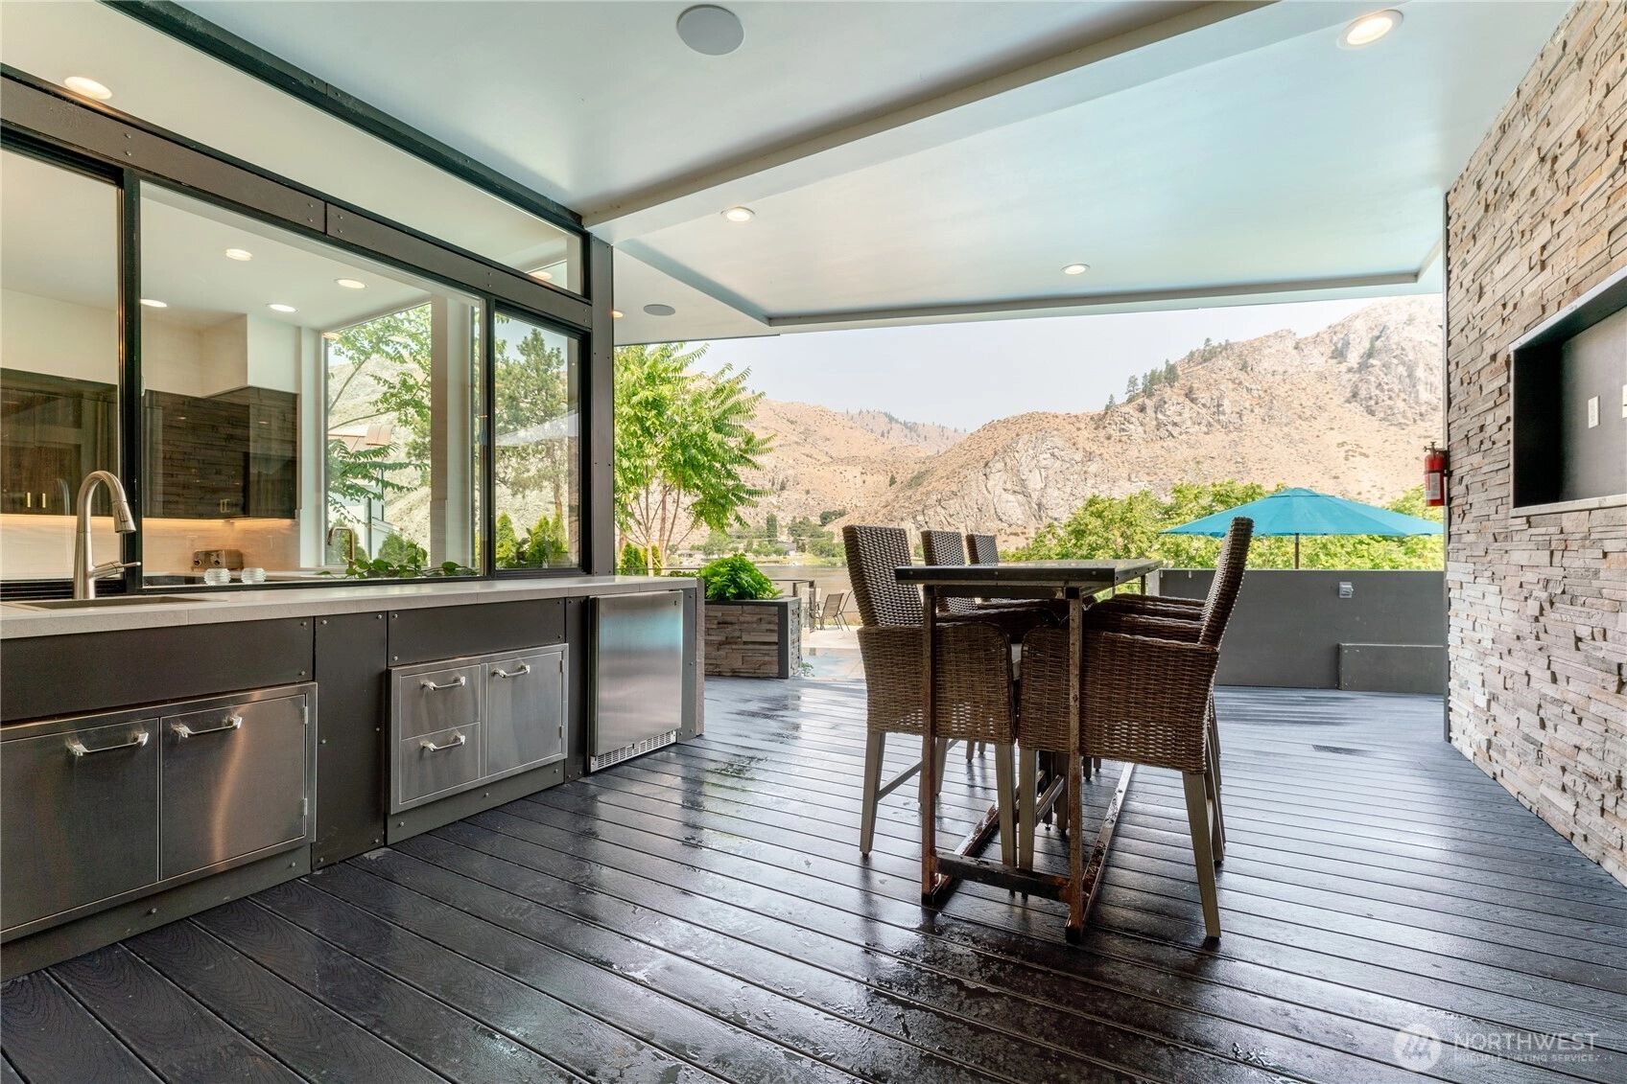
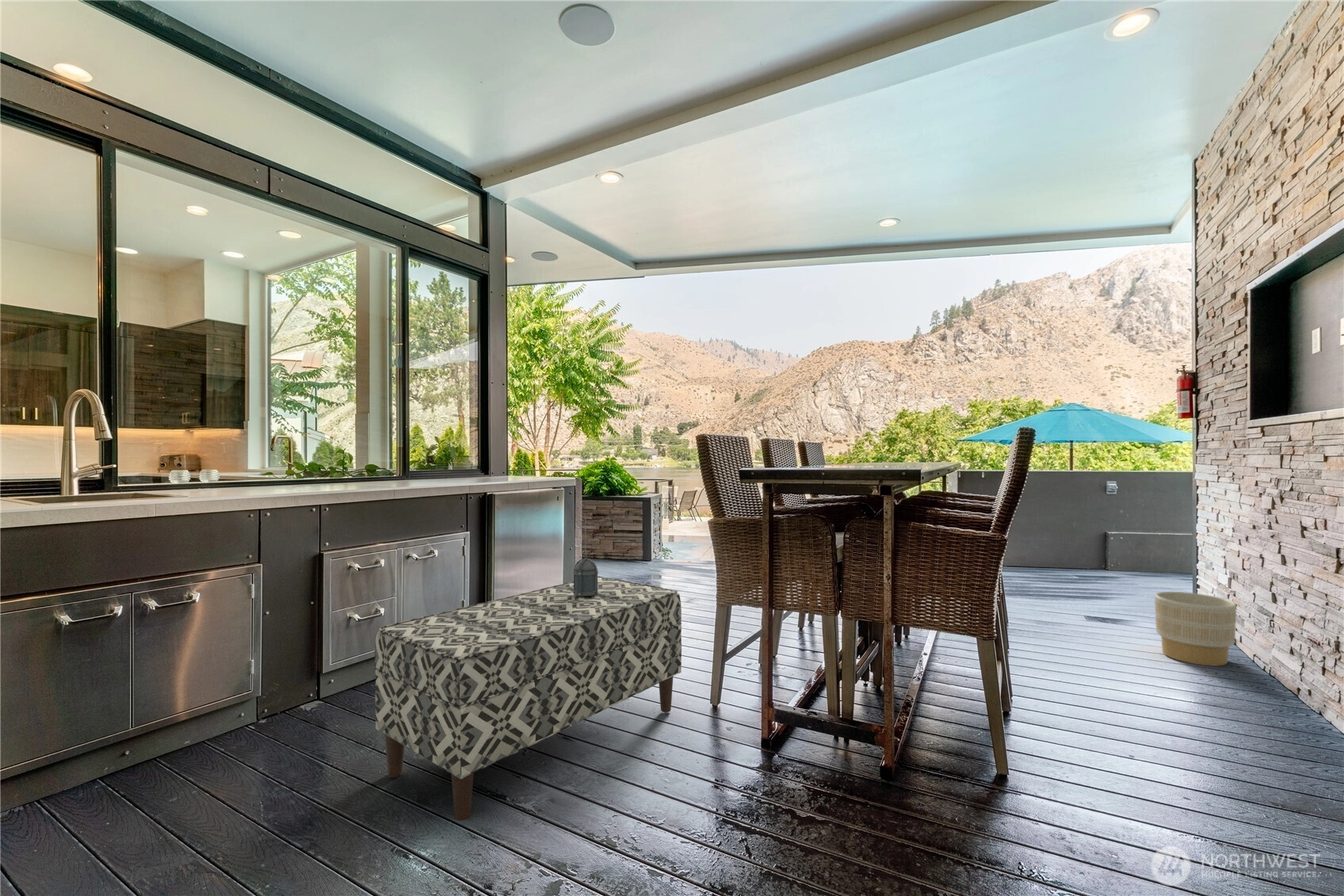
+ planter [1154,591,1237,667]
+ bench [374,575,682,822]
+ lantern [572,517,599,596]
